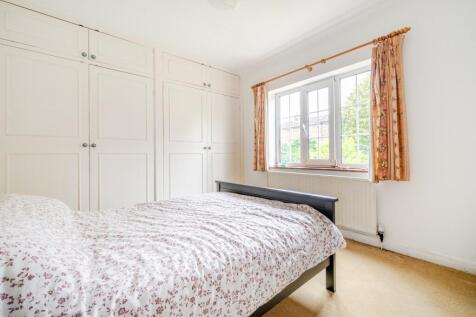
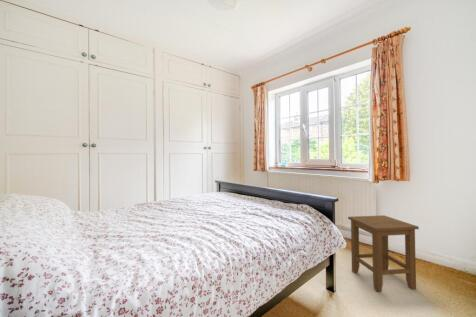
+ stool [347,214,420,292]
